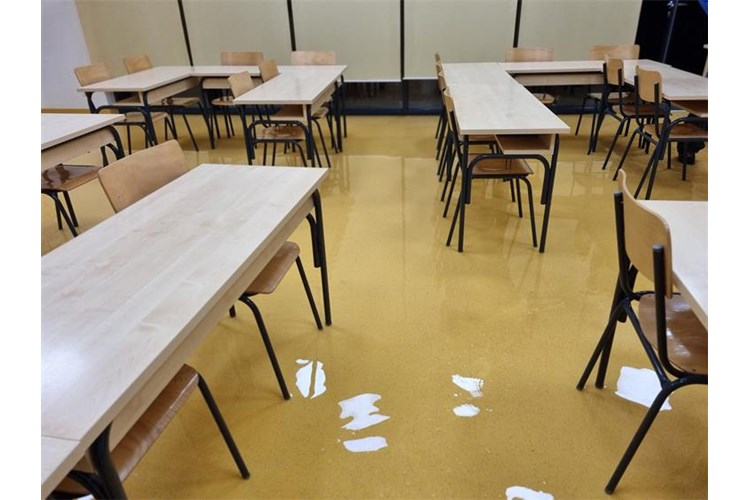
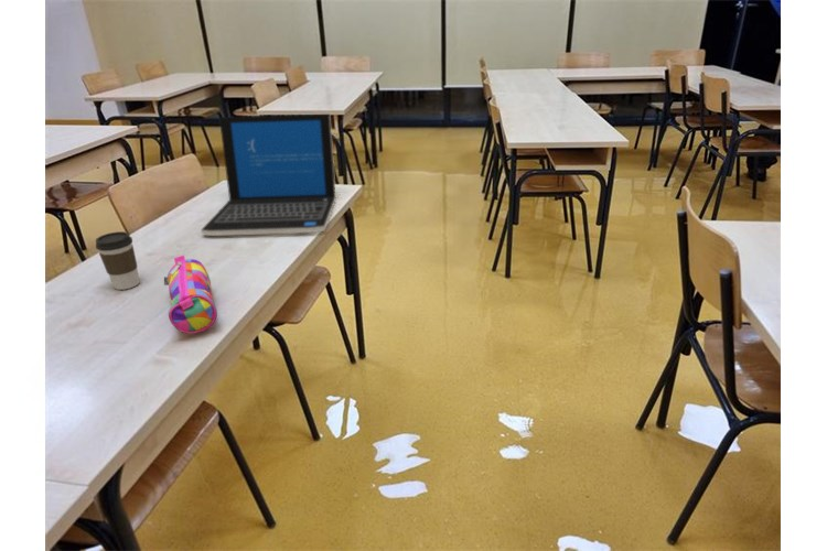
+ pencil case [163,255,218,335]
+ coffee cup [95,230,141,291]
+ laptop [200,114,337,237]
